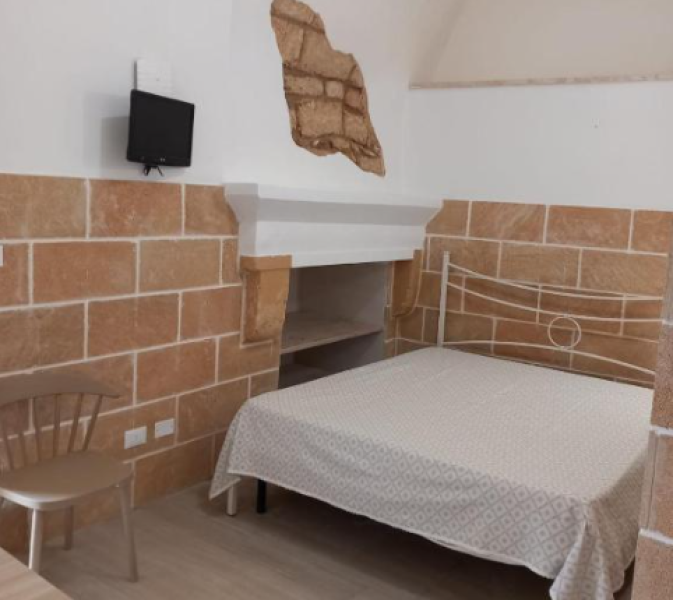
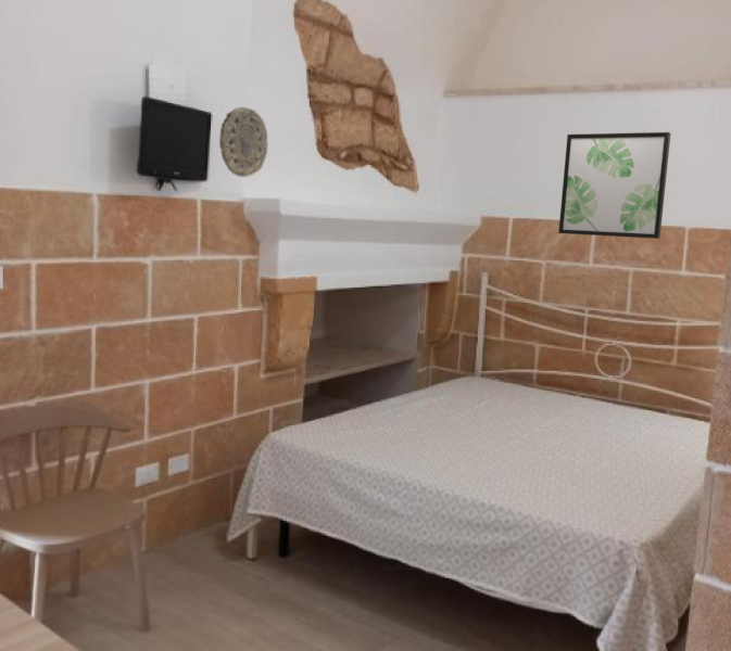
+ decorative plate [218,106,268,178]
+ wall art [557,131,671,240]
